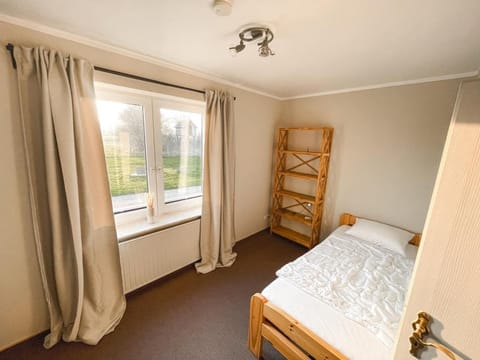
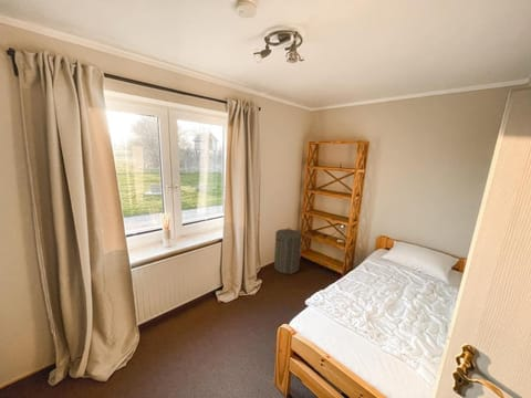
+ laundry hamper [273,227,303,275]
